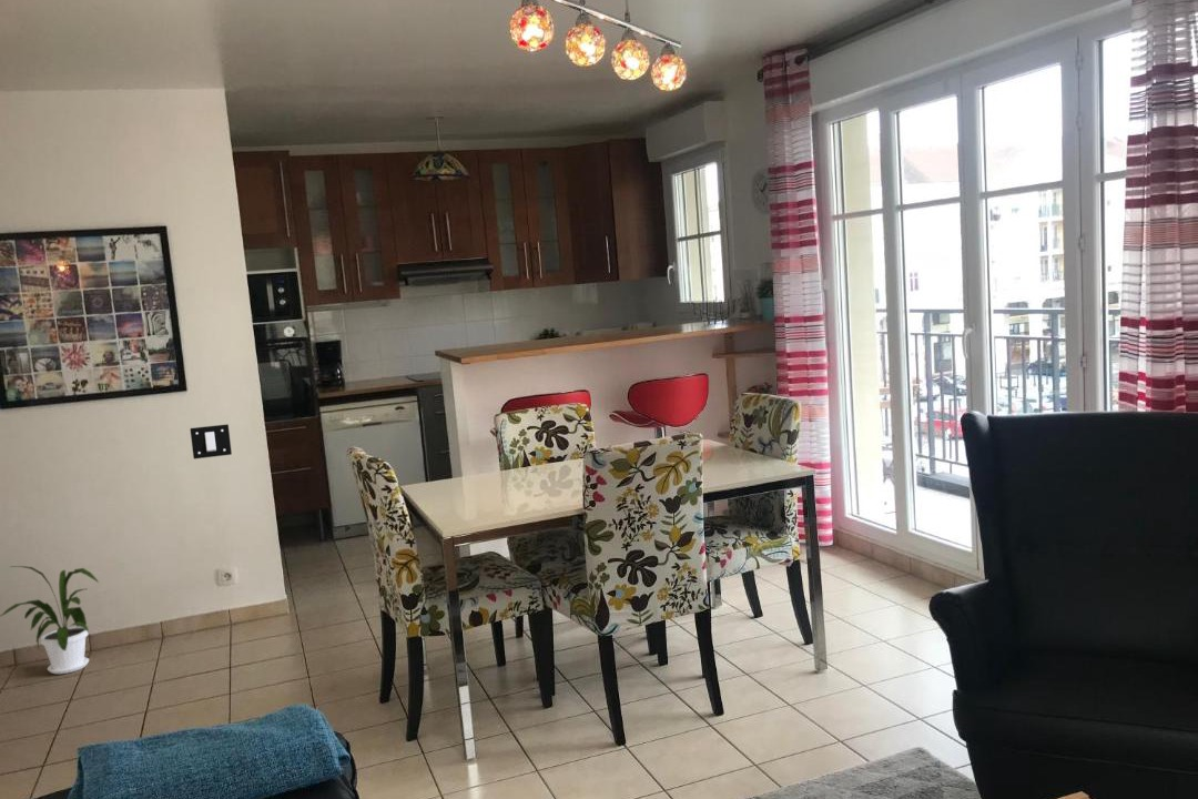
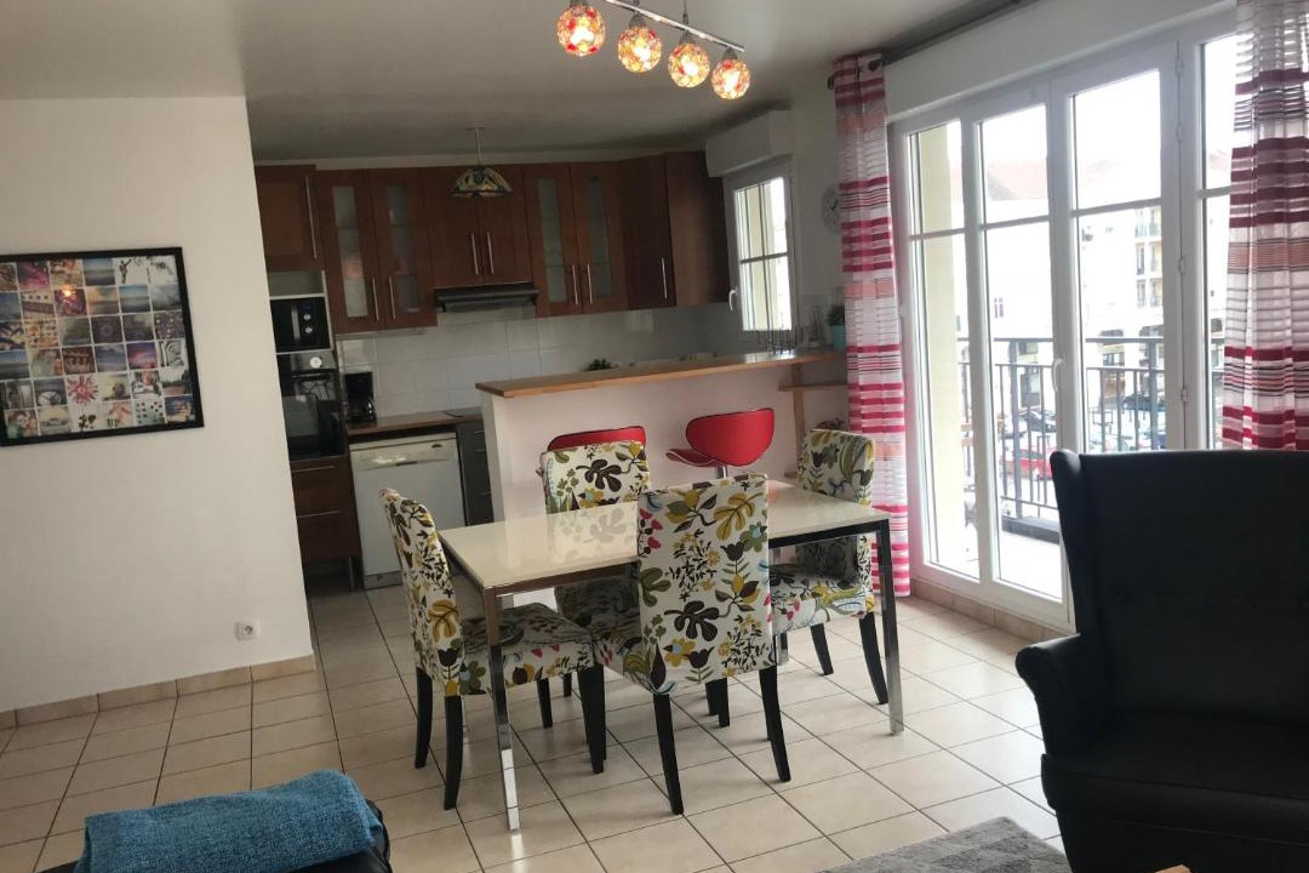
- light switch [190,423,233,461]
- house plant [0,565,100,675]
